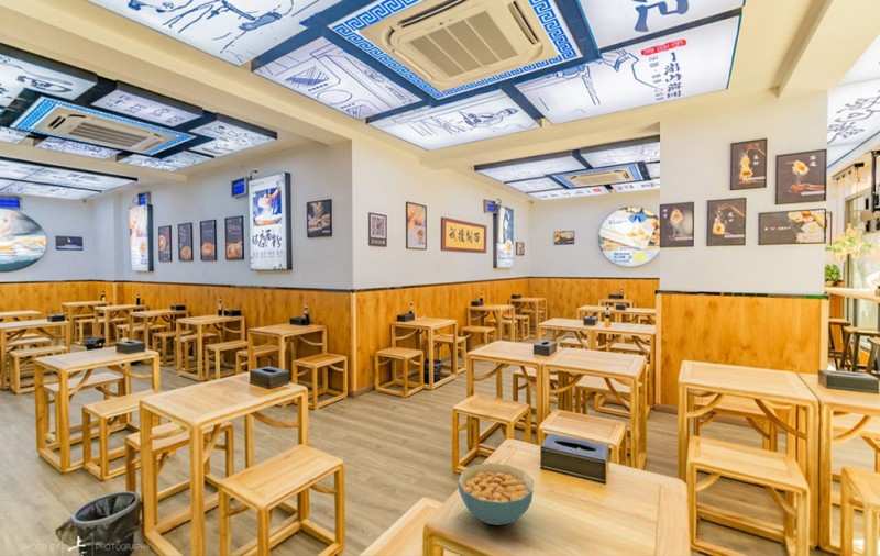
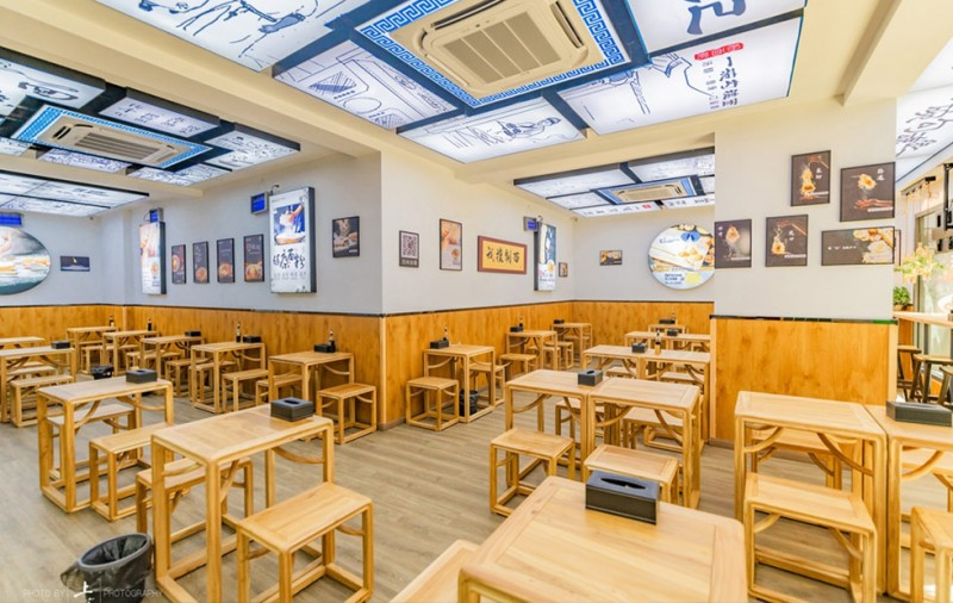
- cereal bowl [457,462,535,526]
